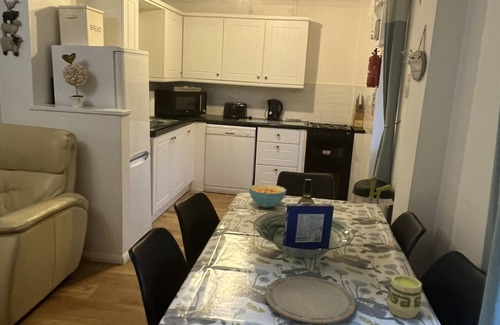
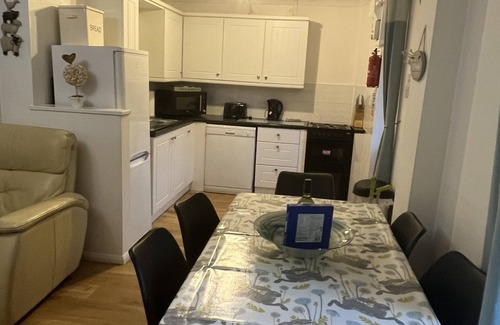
- plate [264,275,357,325]
- cup [386,274,423,320]
- cereal bowl [248,184,287,209]
